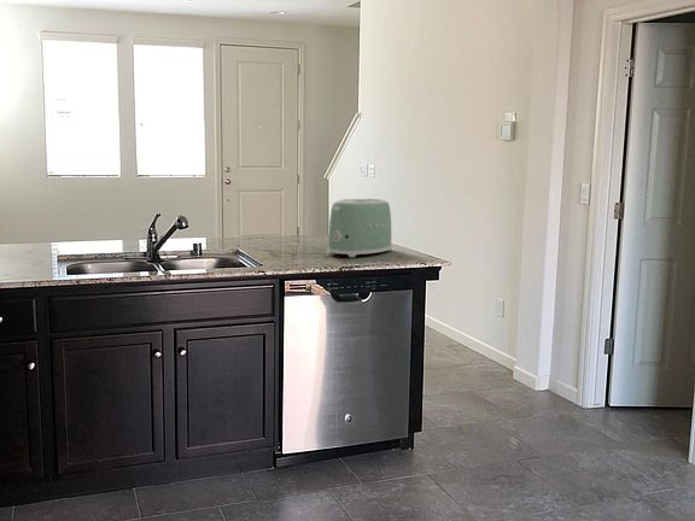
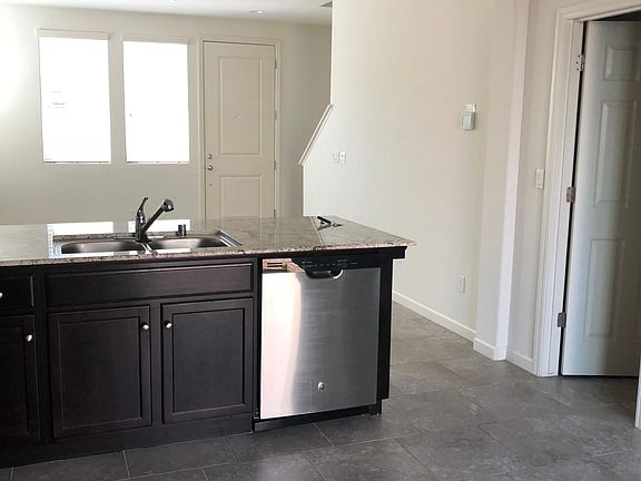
- toaster [327,198,393,258]
